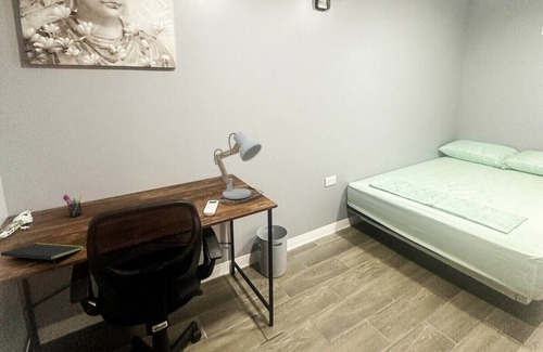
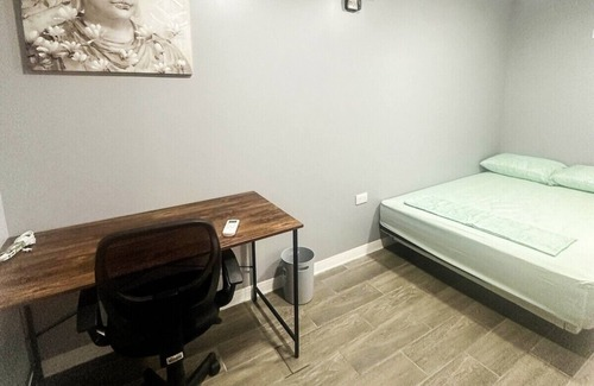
- notepad [0,242,85,269]
- pen holder [62,193,84,218]
- desk lamp [213,131,264,204]
